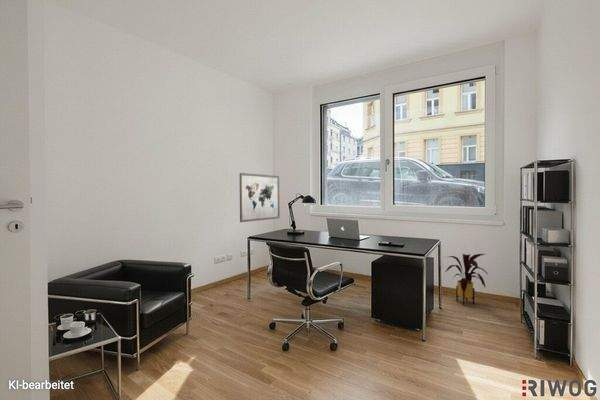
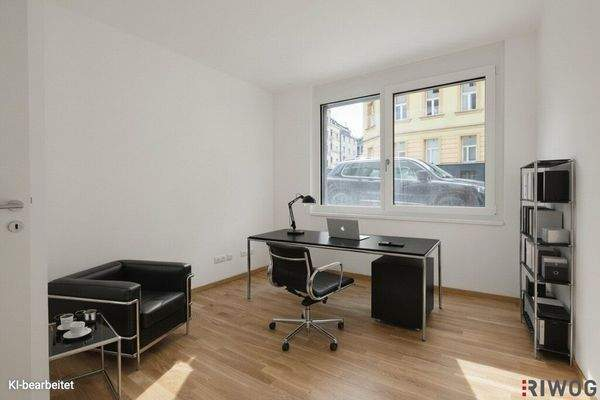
- wall art [239,172,281,223]
- house plant [443,253,488,306]
